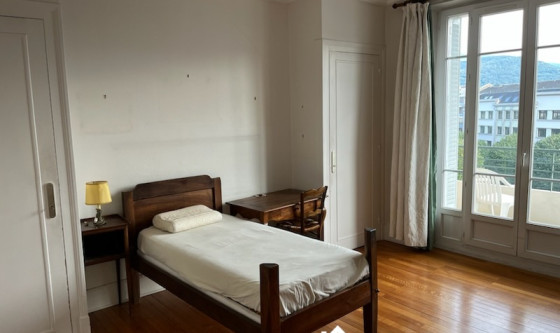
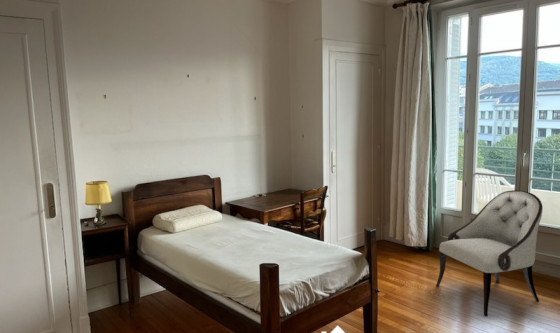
+ armchair [435,189,544,317]
